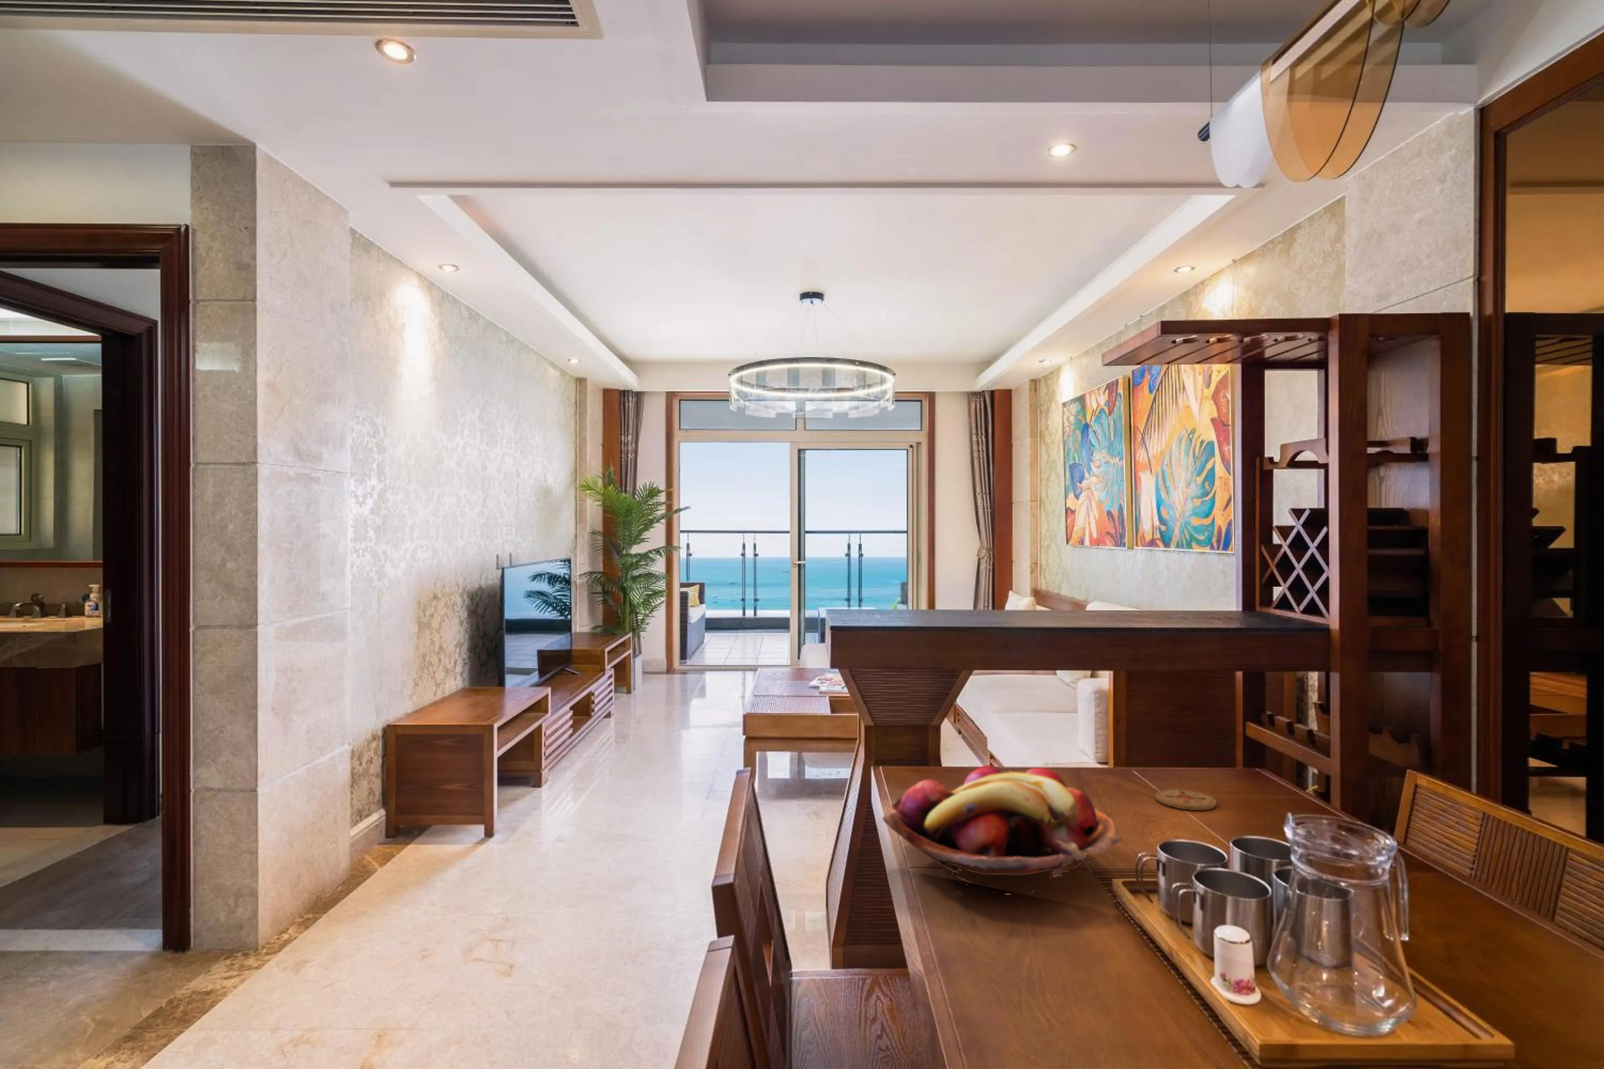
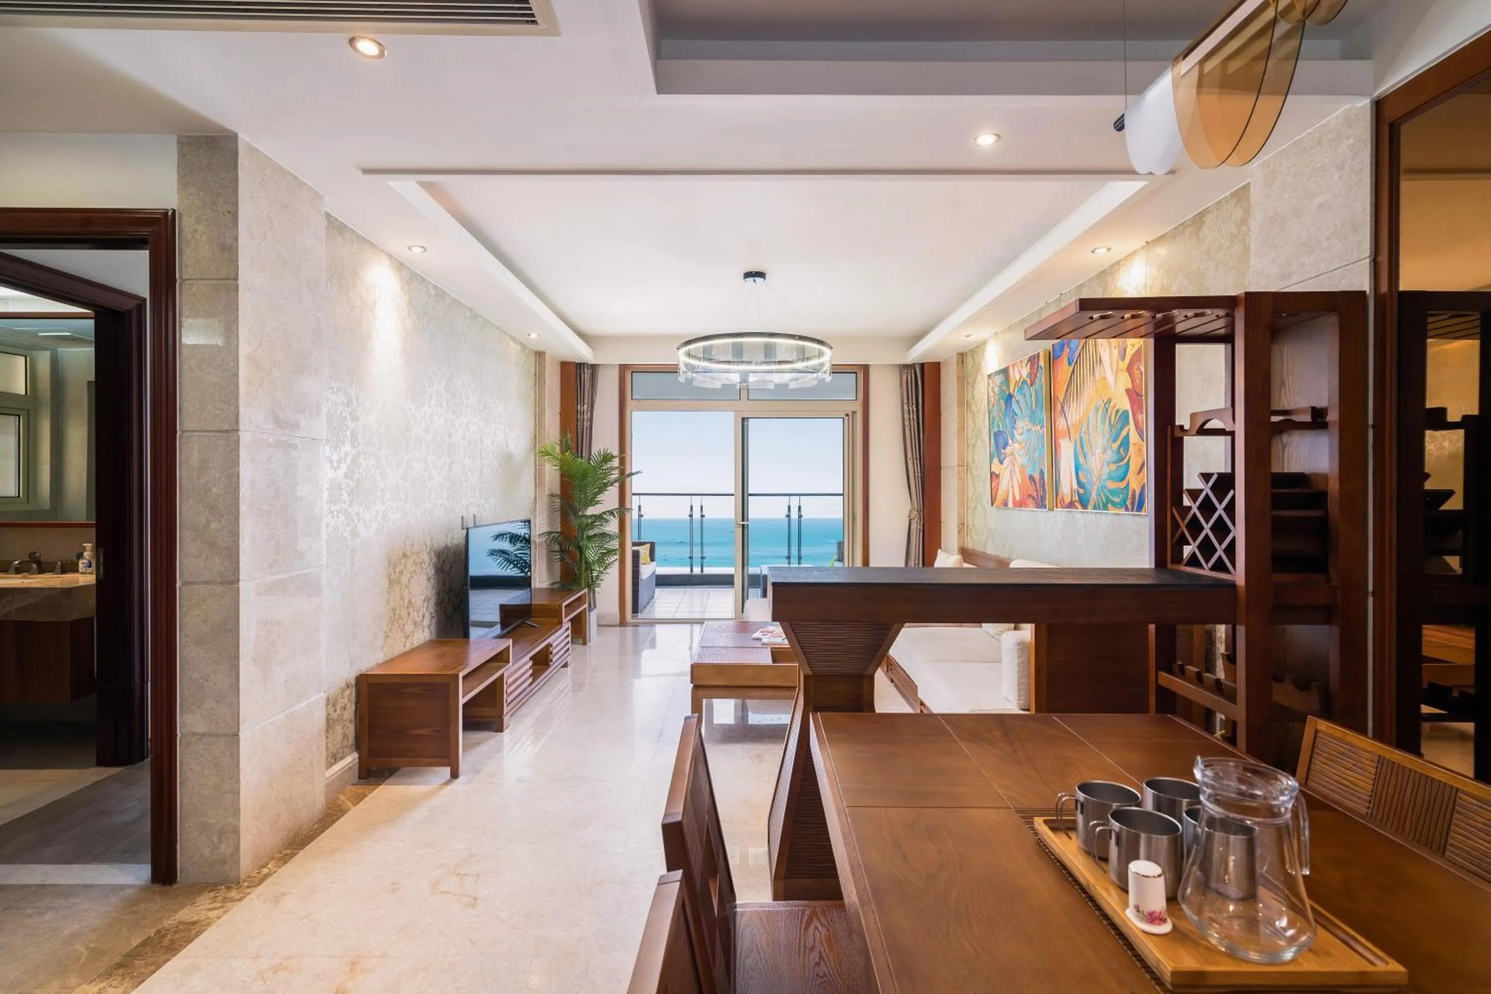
- coaster [1155,789,1217,811]
- fruit basket [882,765,1122,895]
